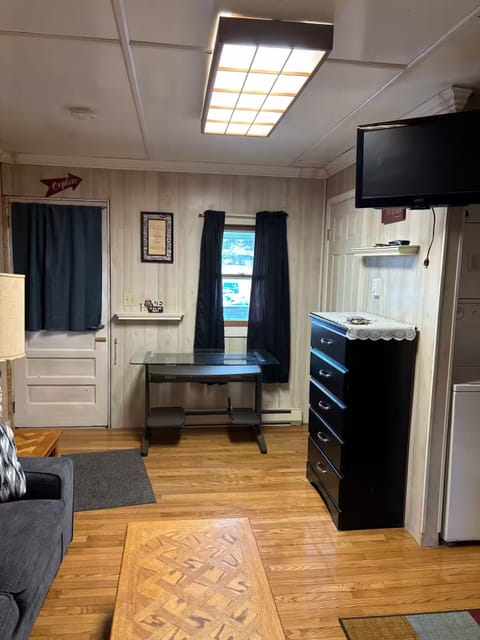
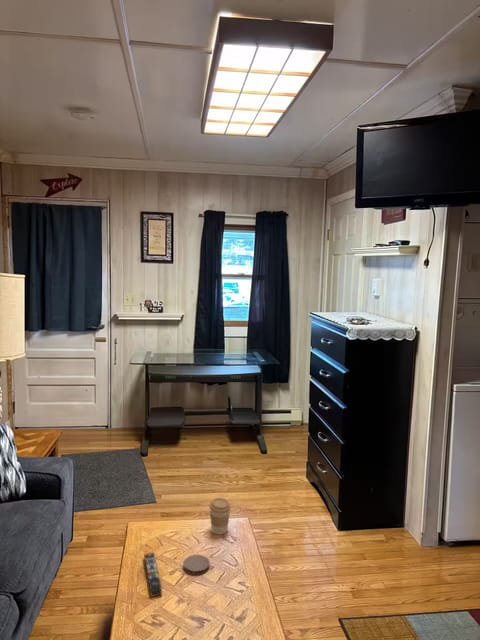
+ coffee cup [208,497,232,536]
+ coaster [182,554,211,576]
+ remote control [143,552,163,598]
